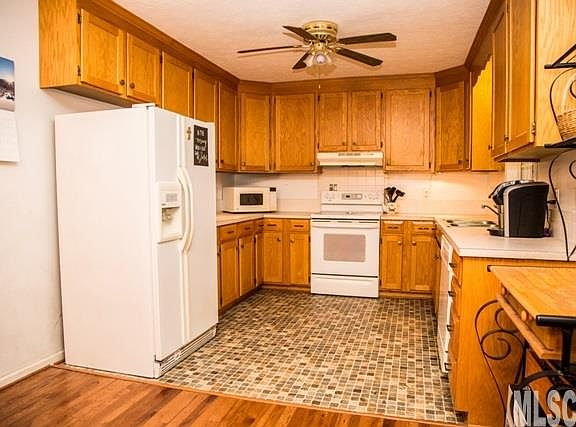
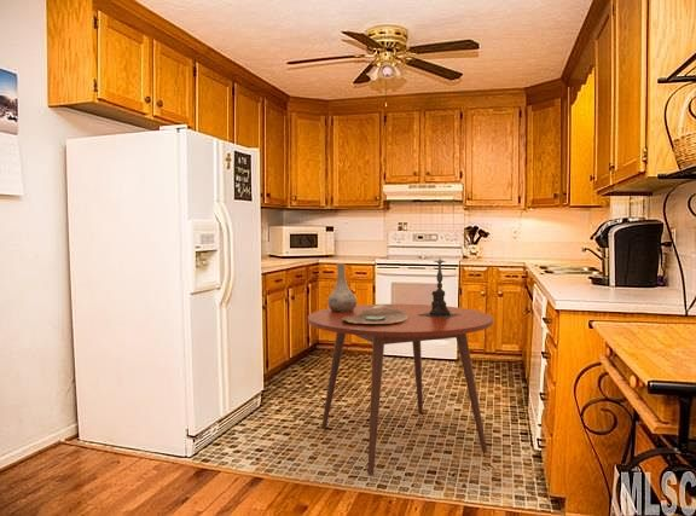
+ decorative bowl [342,303,408,324]
+ dining table [307,303,494,476]
+ vase [326,262,358,312]
+ candle holder [417,259,459,318]
